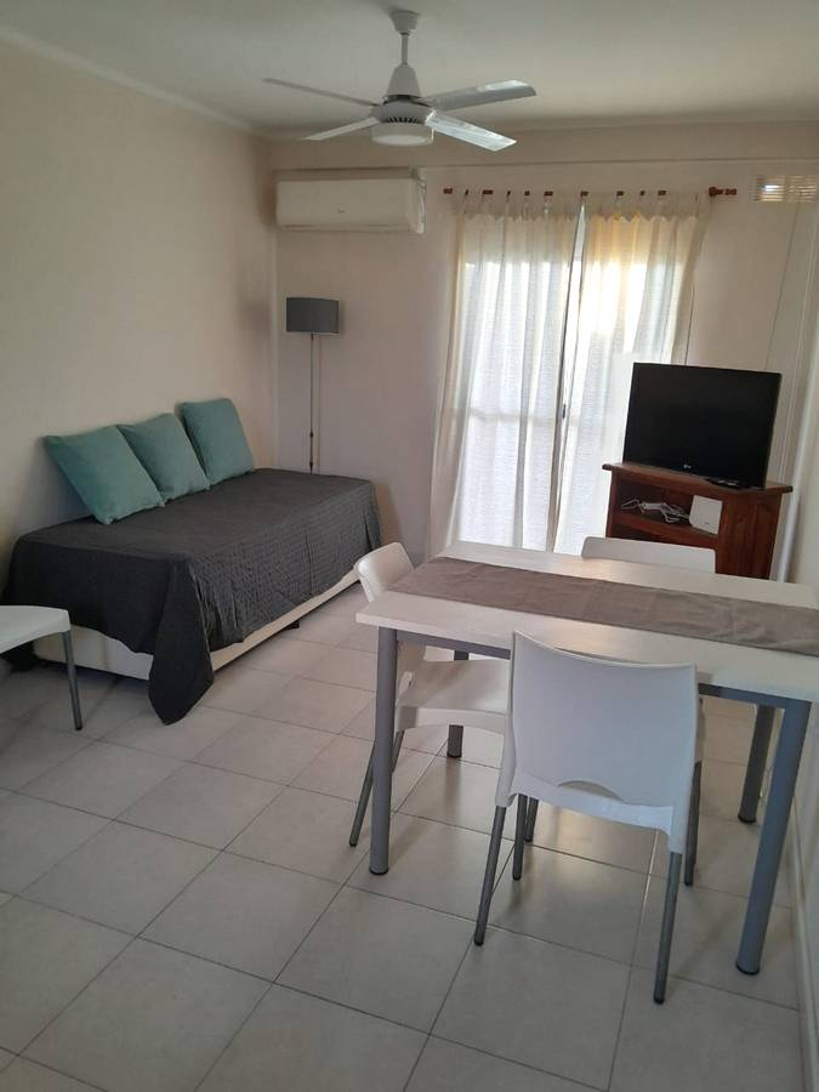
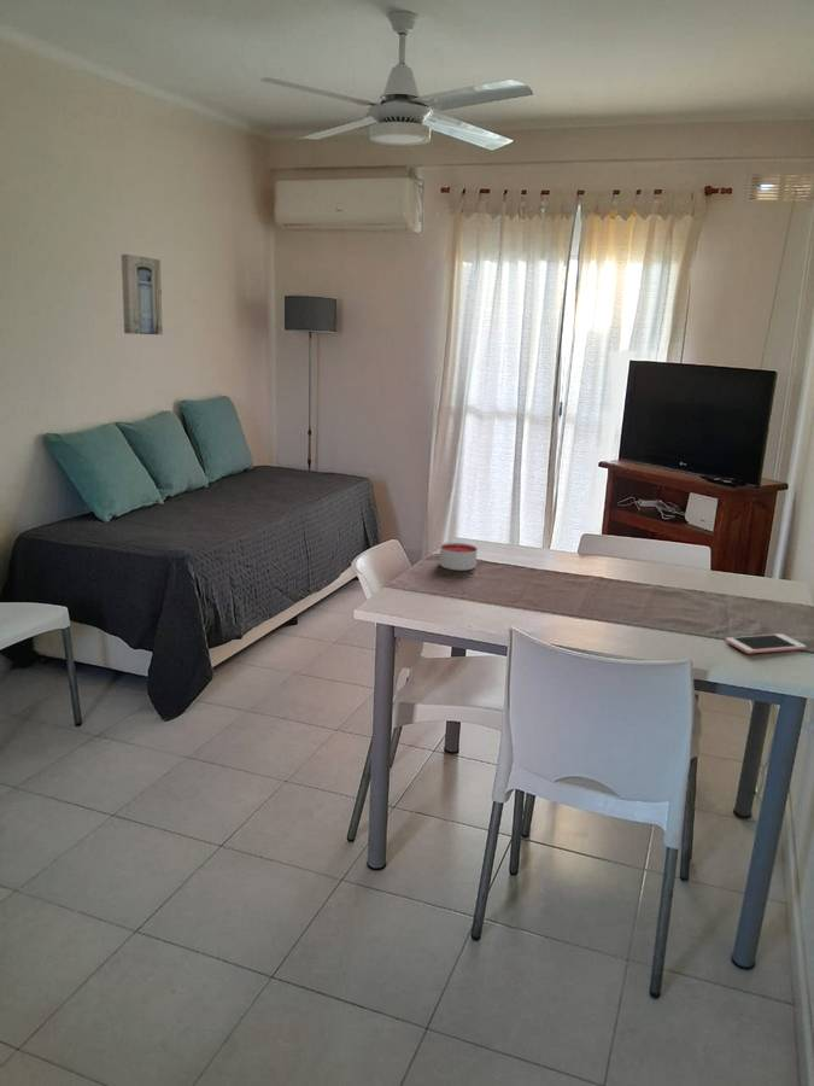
+ candle [438,542,479,572]
+ wall art [121,253,164,335]
+ cell phone [725,632,807,655]
